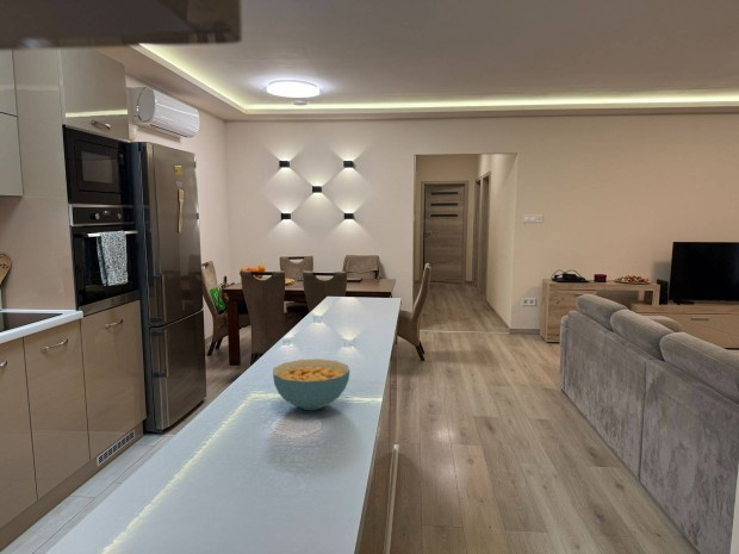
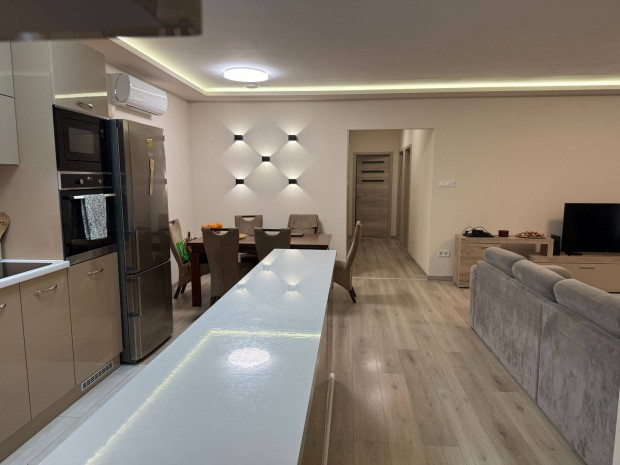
- cereal bowl [272,357,352,411]
